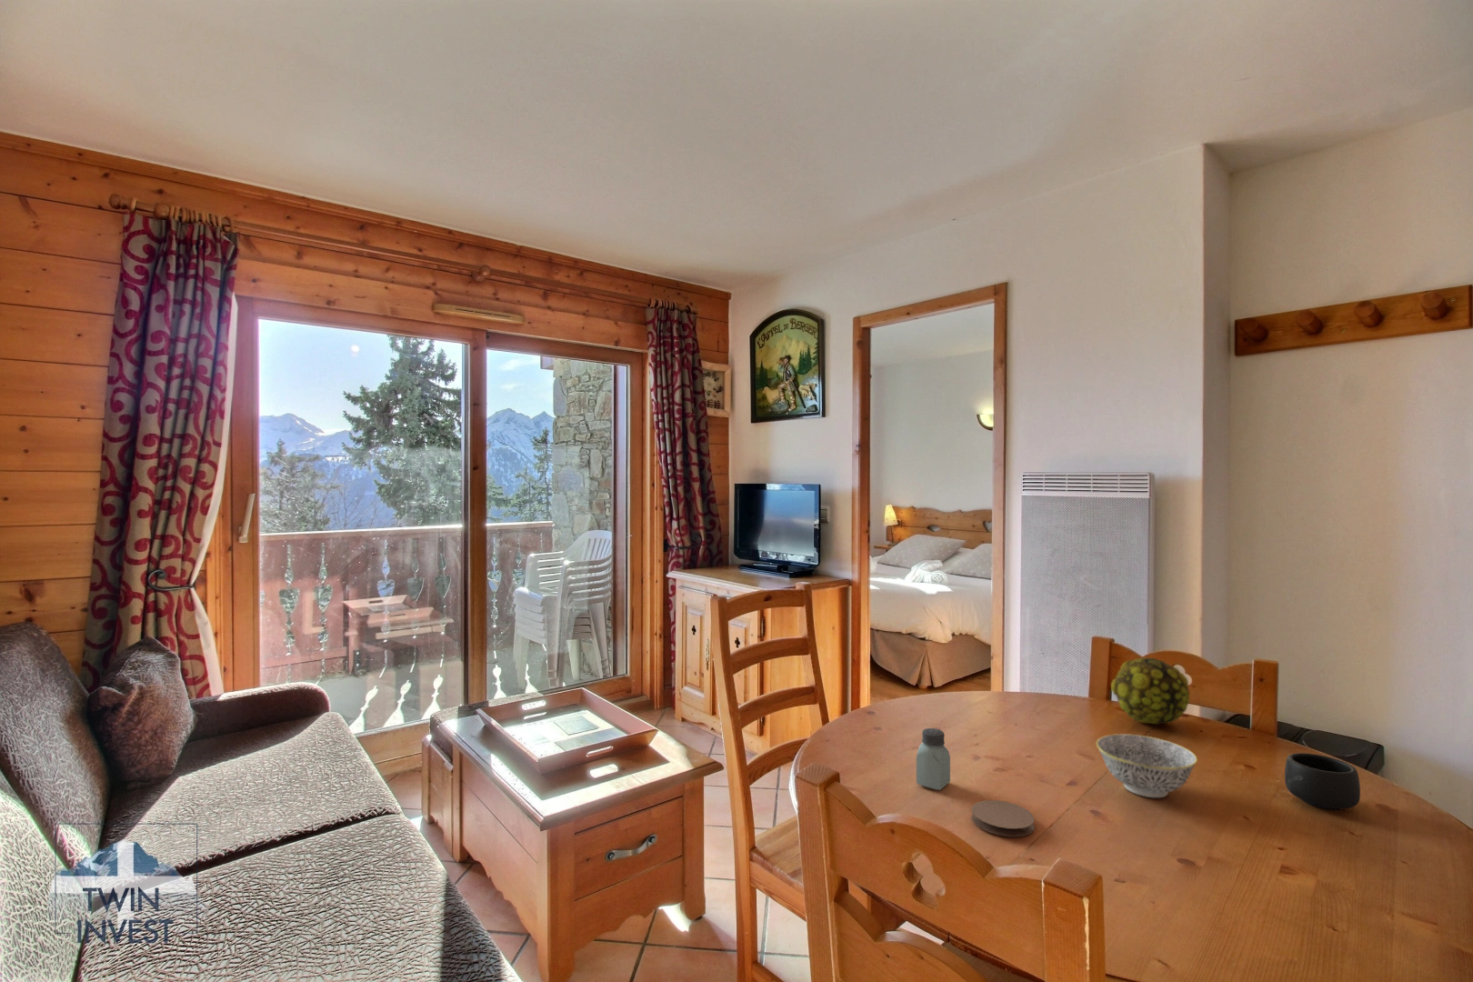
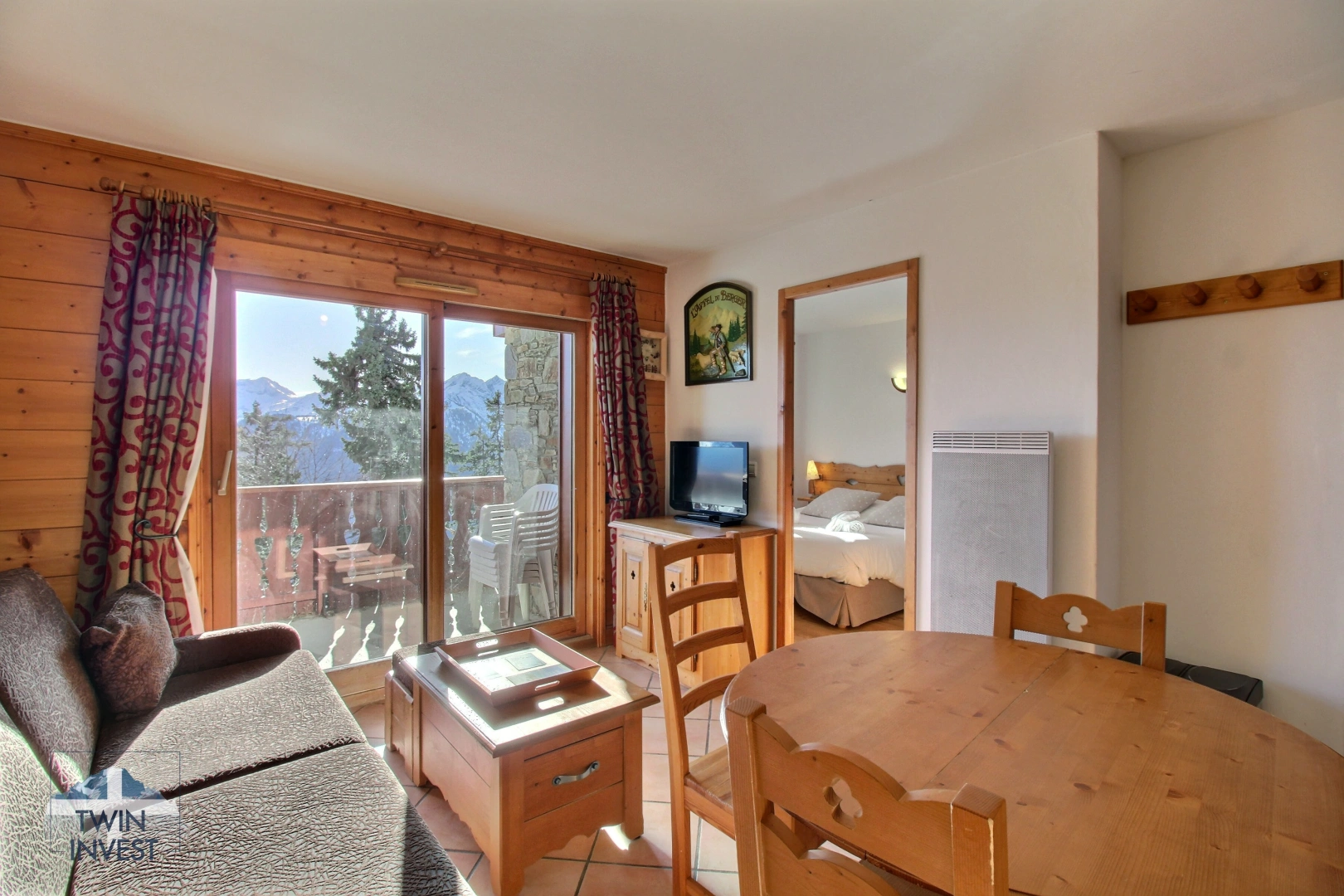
- saltshaker [915,728,951,791]
- coaster [970,799,1036,837]
- mug [1283,752,1361,811]
- decorative ball [1110,658,1190,724]
- bowl [1096,733,1198,798]
